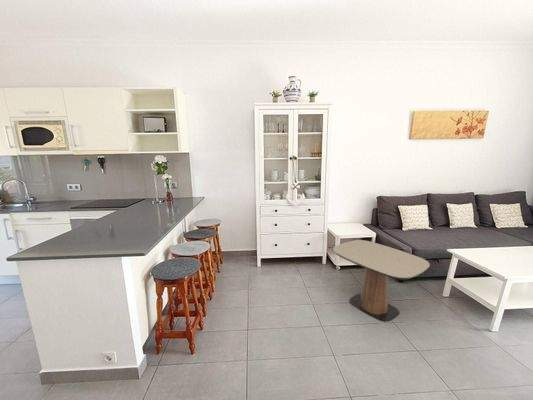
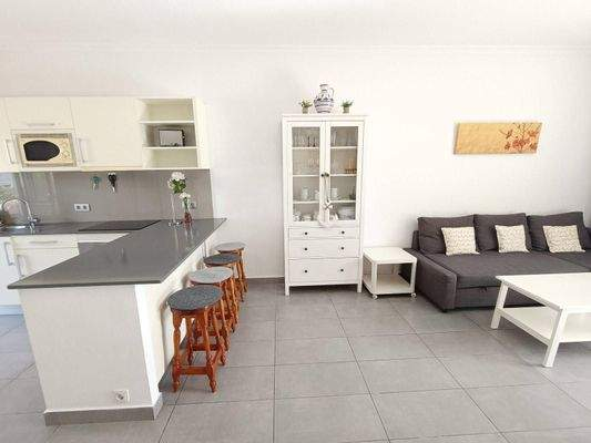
- side table [332,239,431,323]
